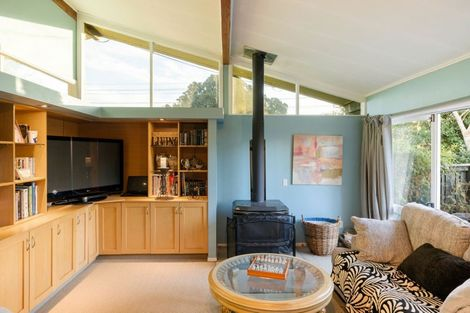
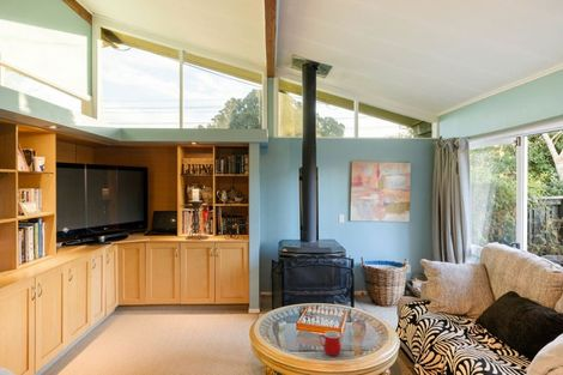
+ mug [319,329,341,357]
